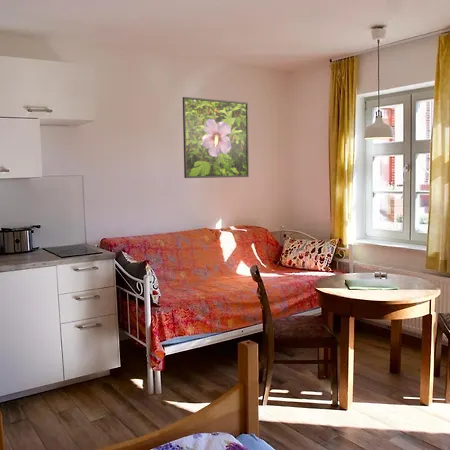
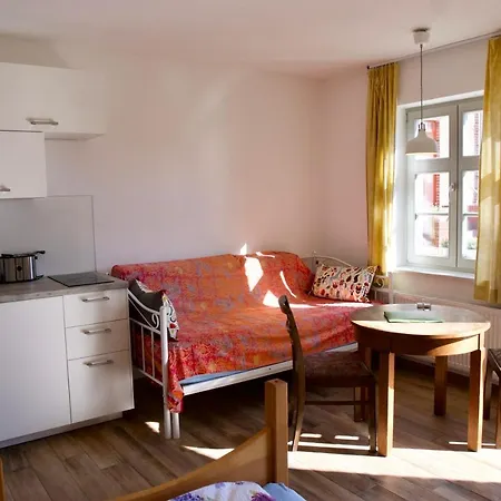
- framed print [182,96,250,179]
